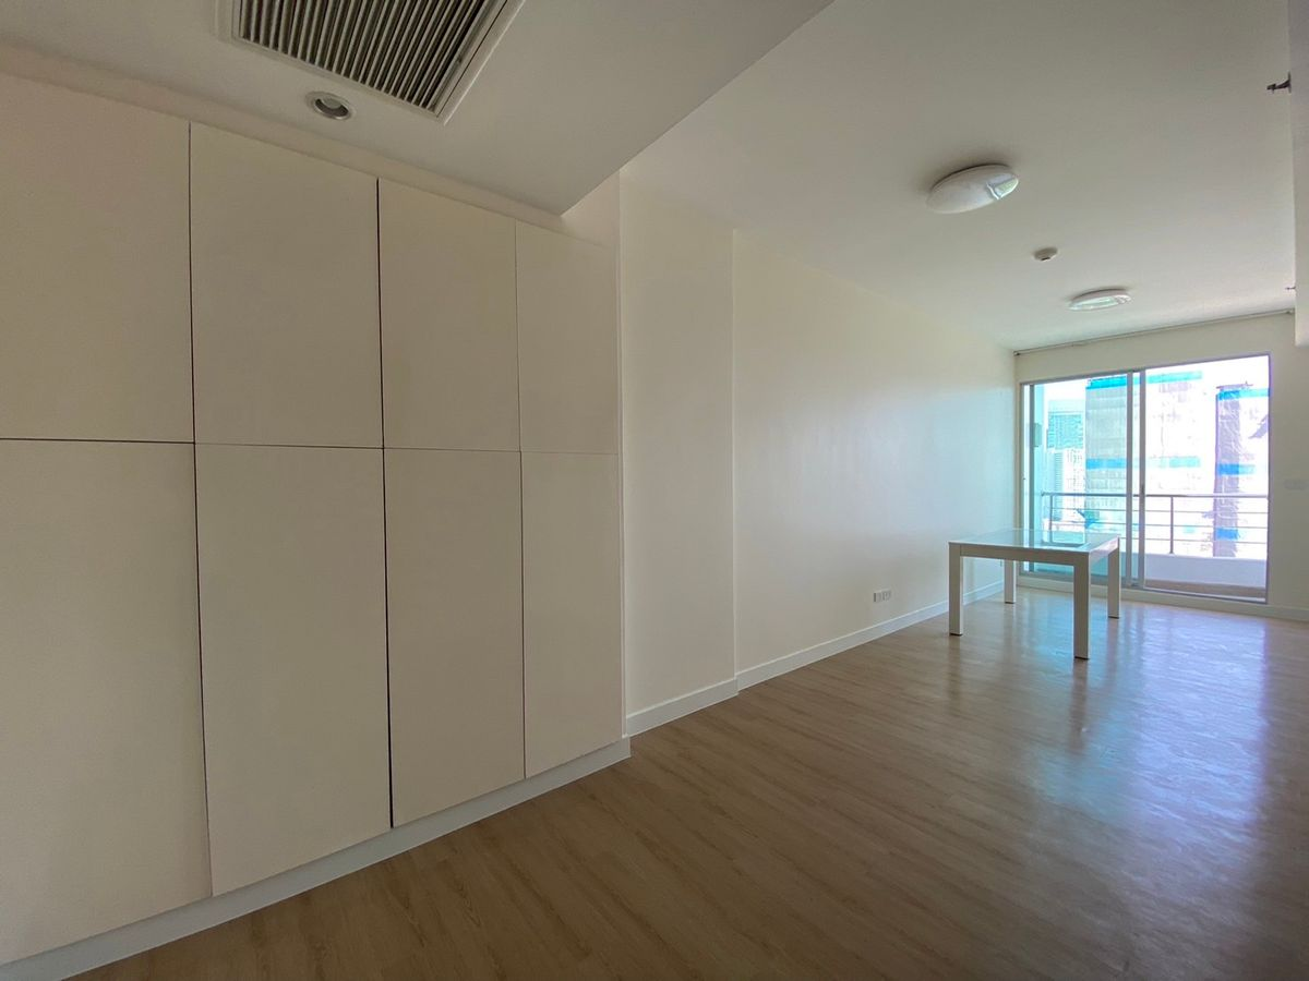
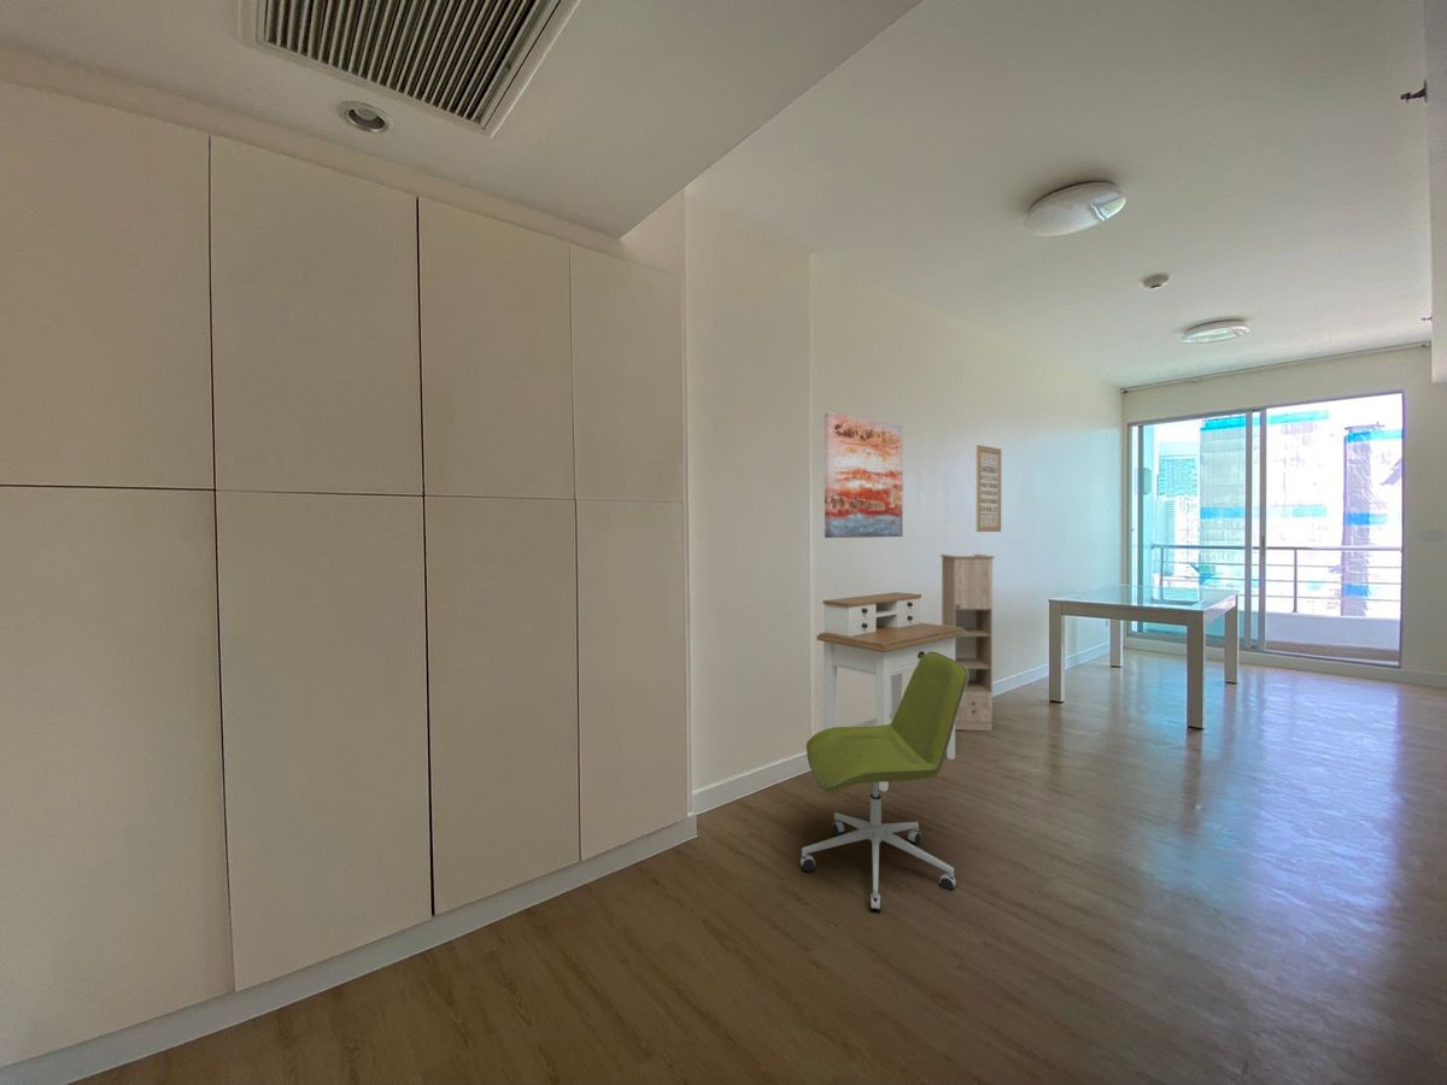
+ storage cabinet [938,553,997,732]
+ wall art [824,411,903,539]
+ desk [815,591,966,792]
+ office chair [799,652,968,911]
+ wall art [976,444,1002,533]
